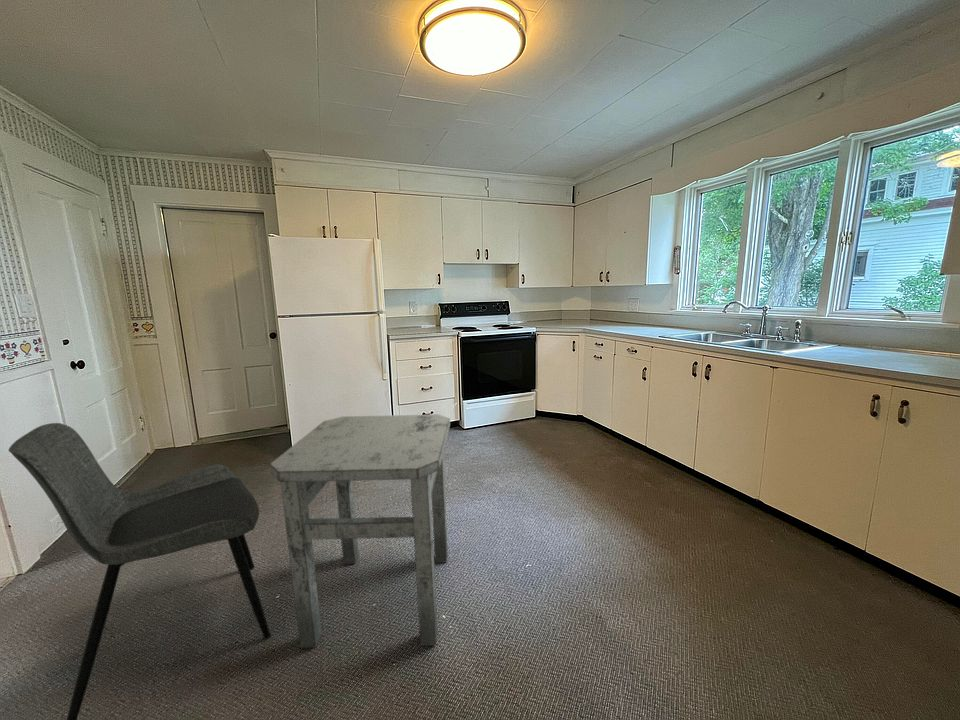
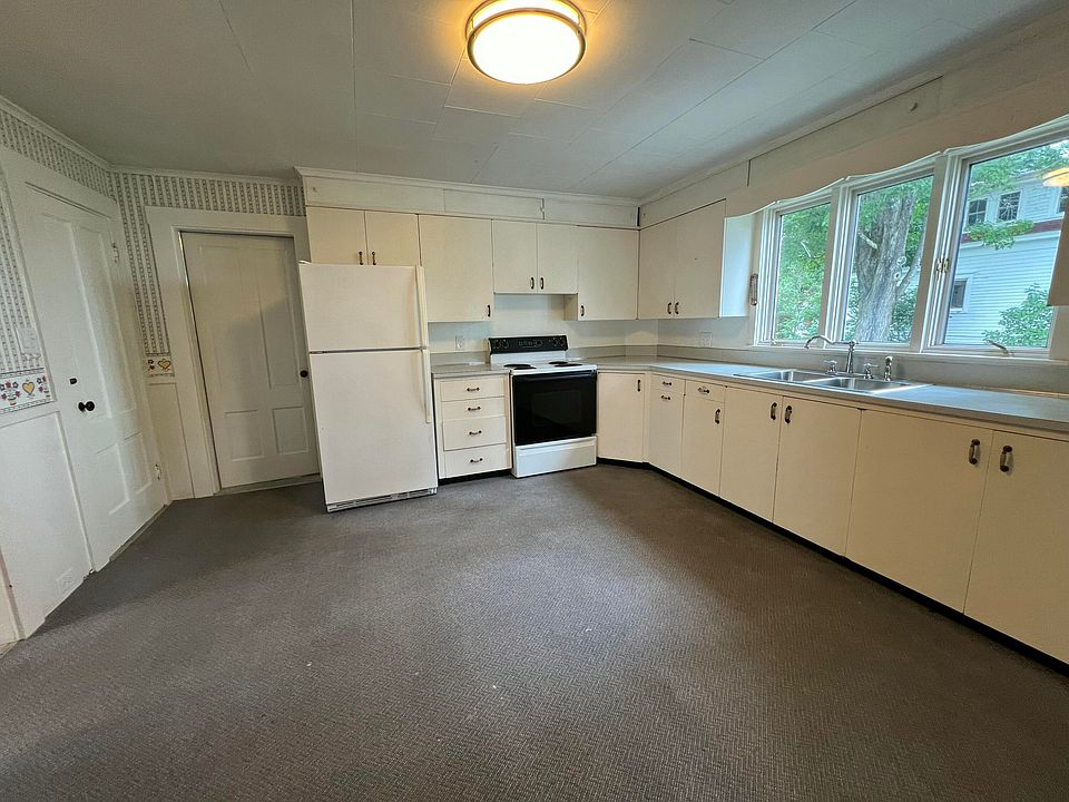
- dining chair [7,422,272,720]
- side table [269,414,451,649]
